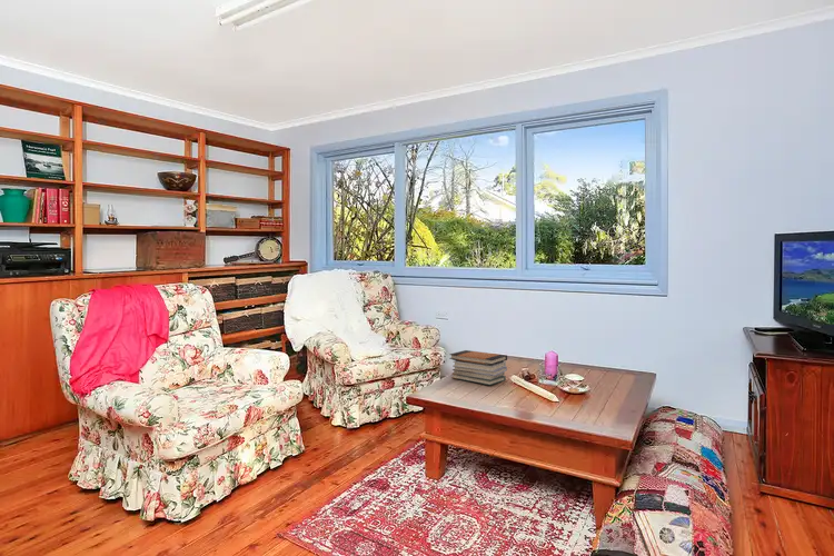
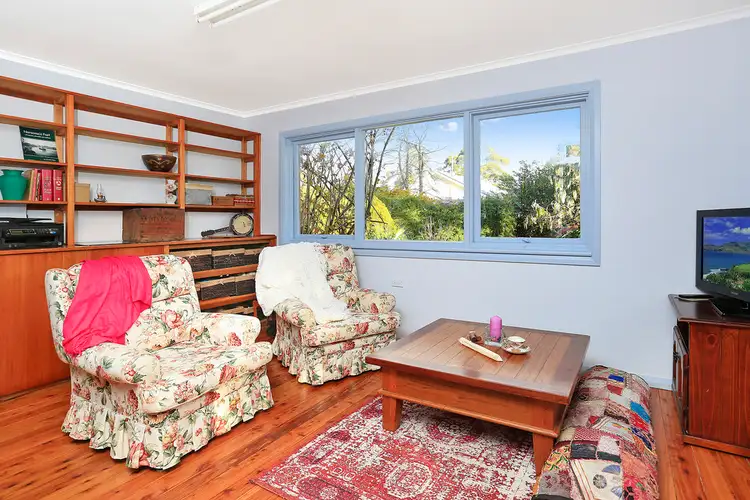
- book stack [448,349,508,386]
